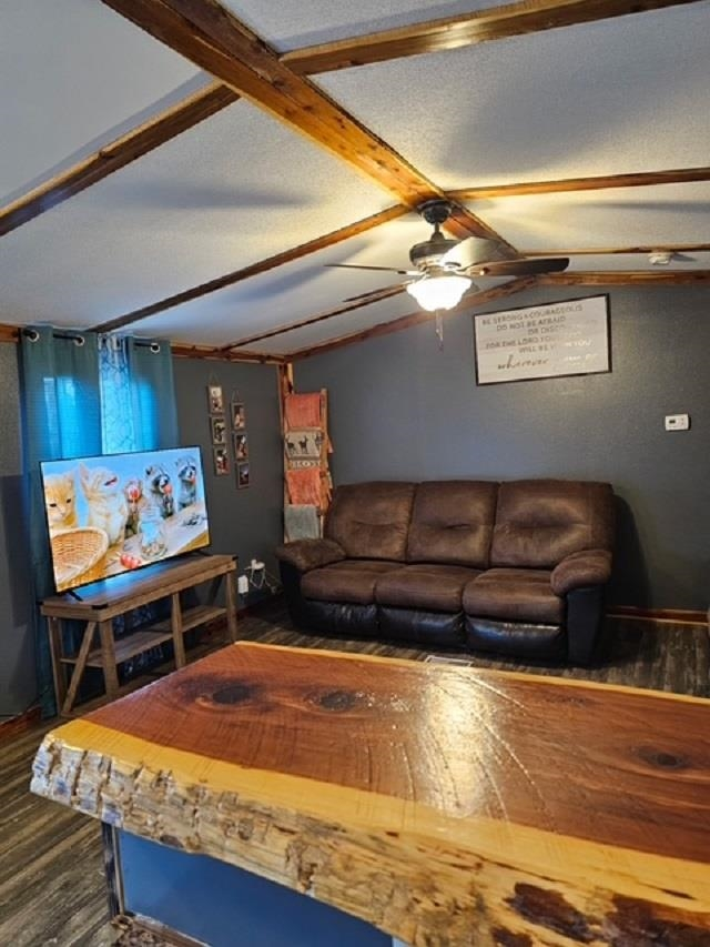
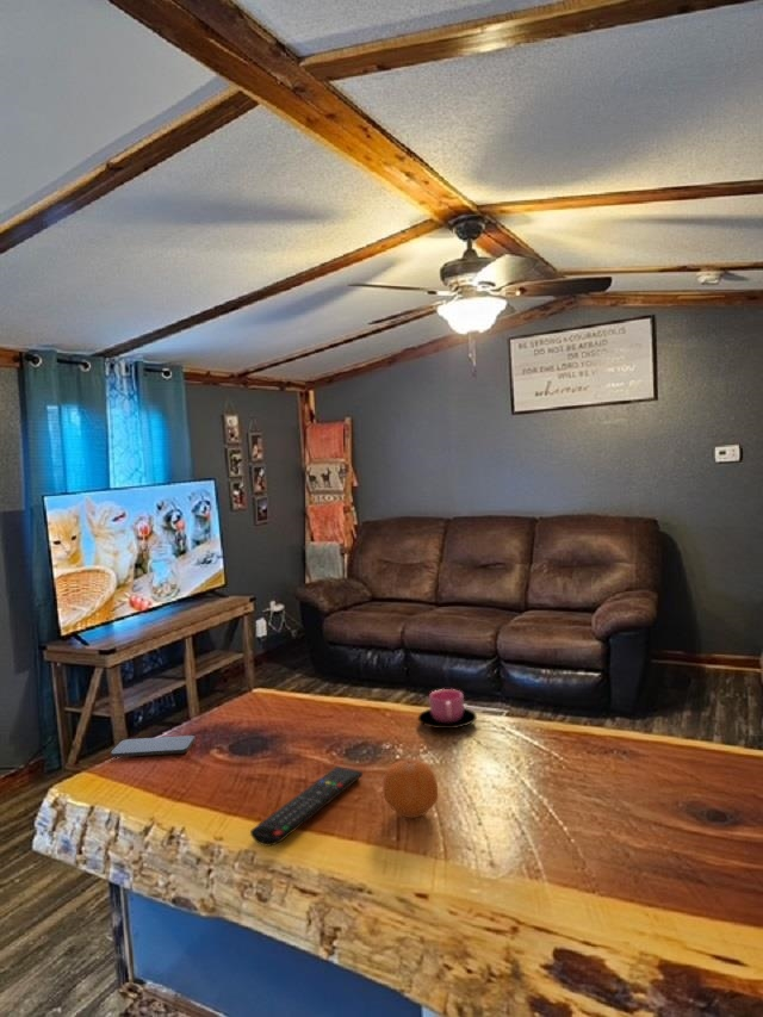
+ remote control [249,765,364,848]
+ fruit [382,758,439,819]
+ smartphone [110,734,197,758]
+ cup [417,688,478,730]
